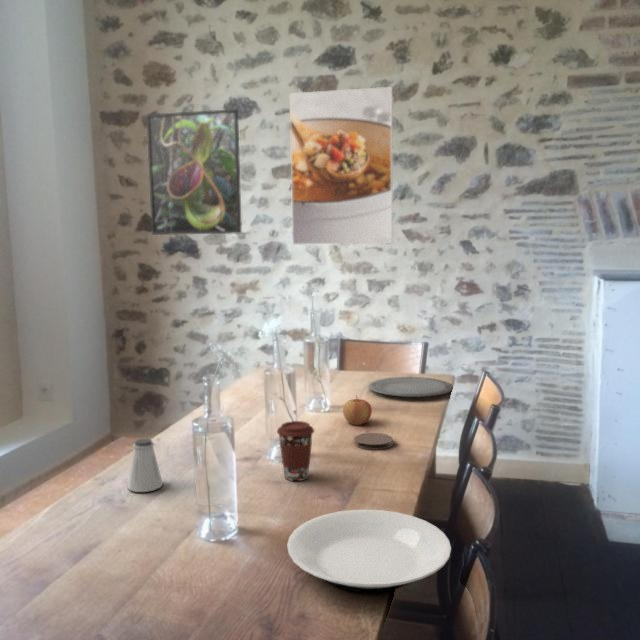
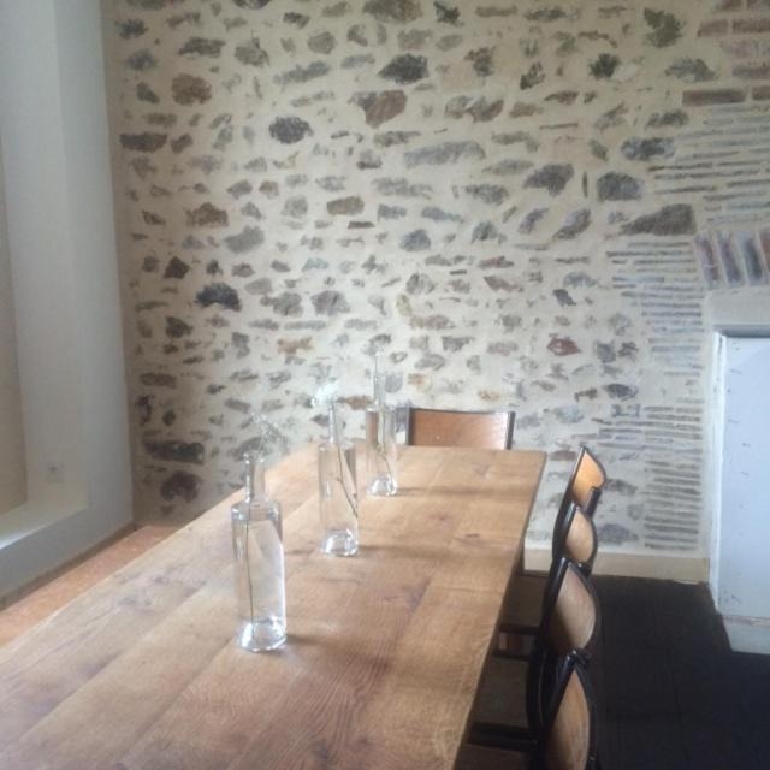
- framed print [289,86,394,246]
- coffee cup [276,420,315,482]
- plate [286,508,452,593]
- coaster [353,432,394,451]
- apple [342,394,373,426]
- plate [368,376,454,398]
- saltshaker [127,438,164,493]
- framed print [146,108,243,236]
